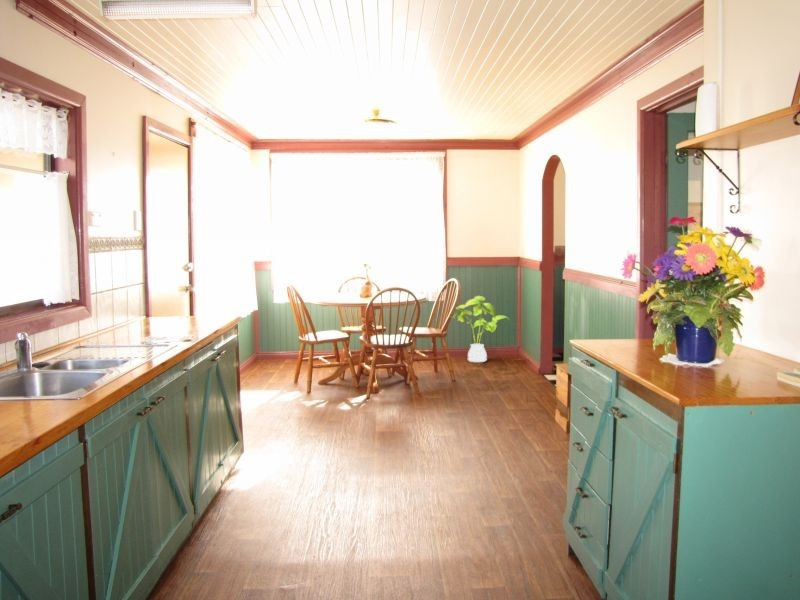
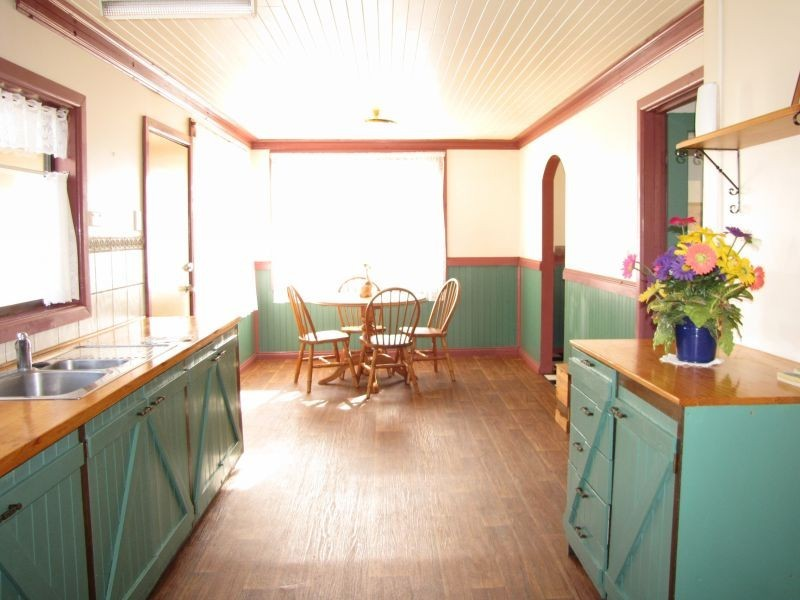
- house plant [451,295,511,363]
